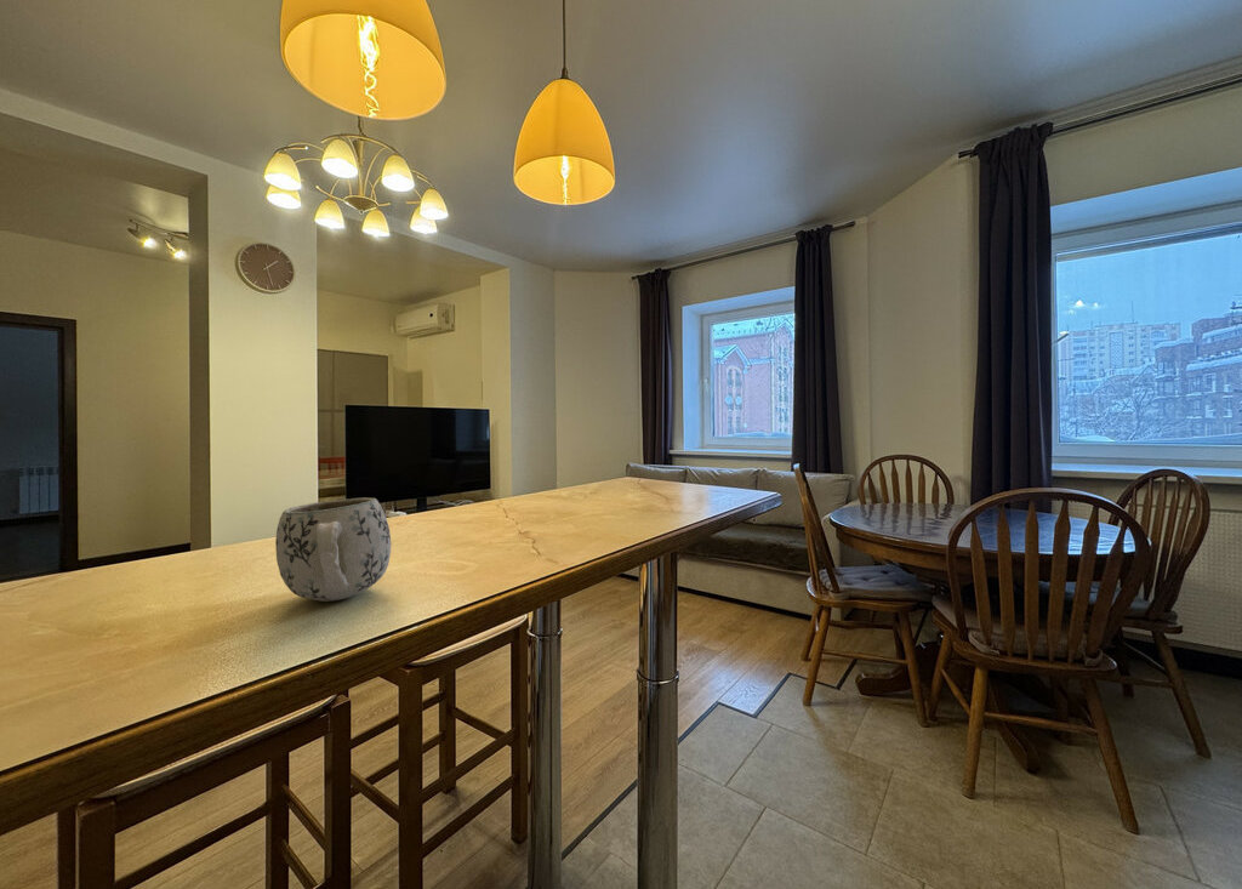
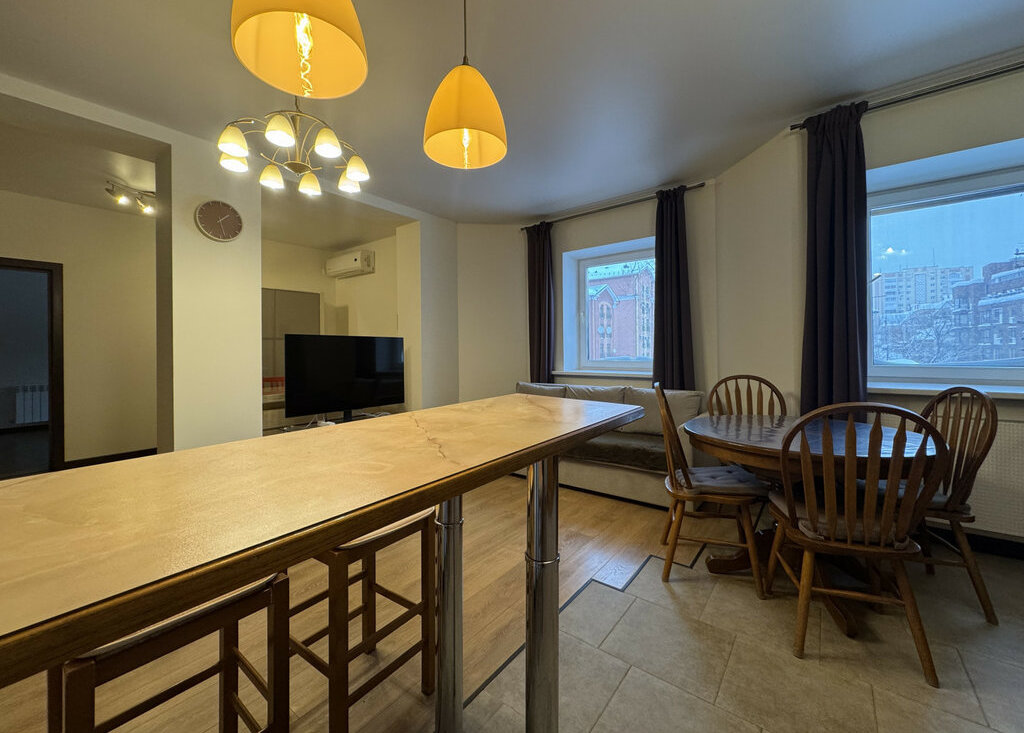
- mug [274,496,393,603]
